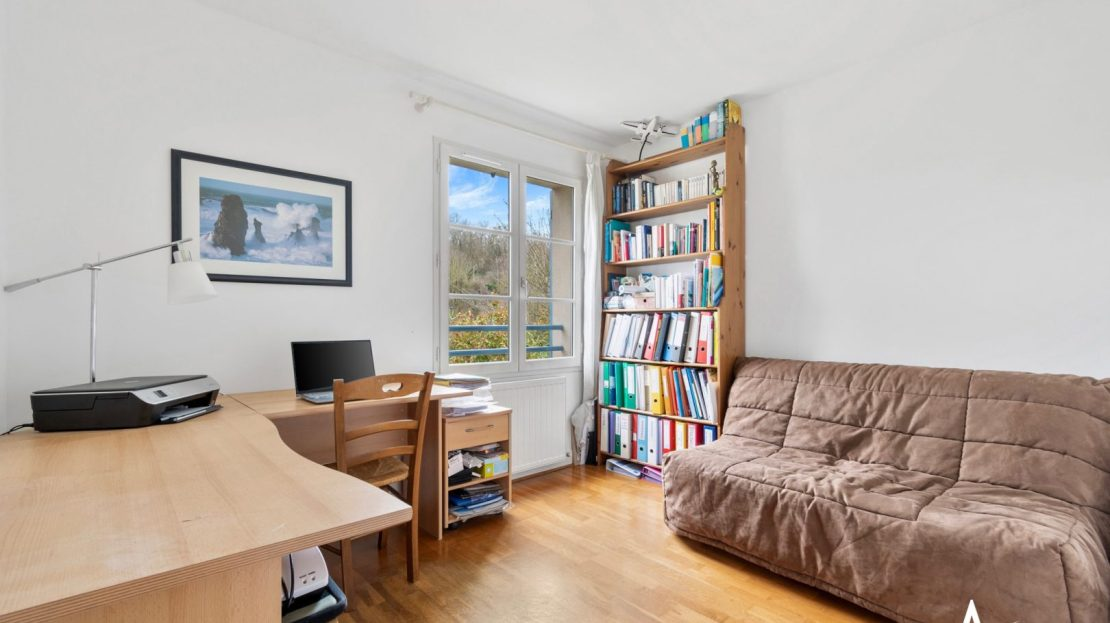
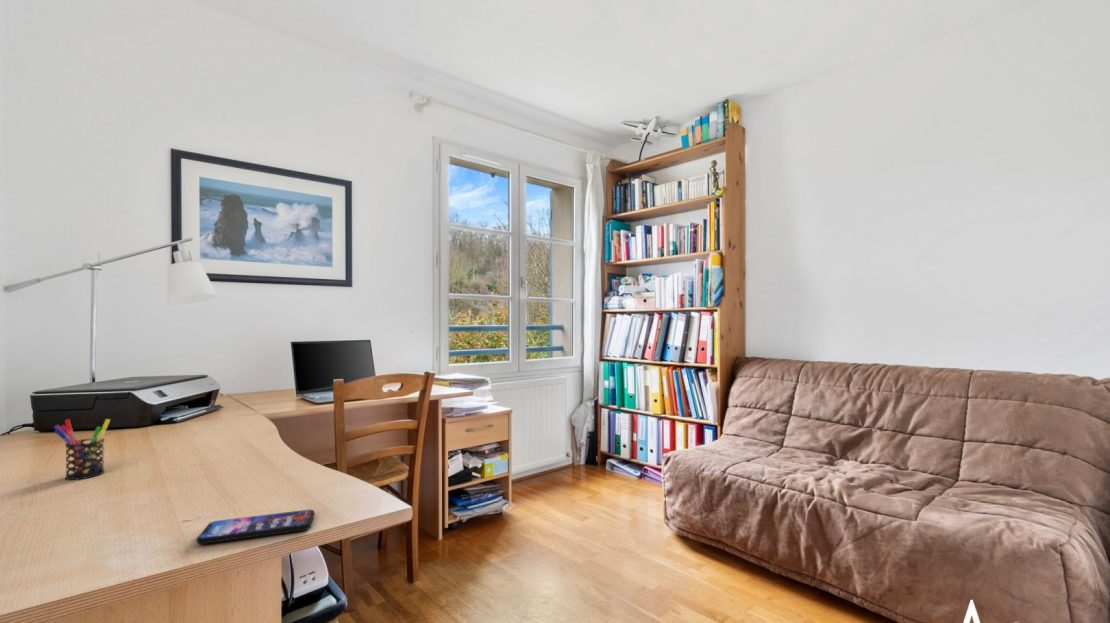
+ smartphone [195,509,316,545]
+ pen holder [53,418,111,481]
